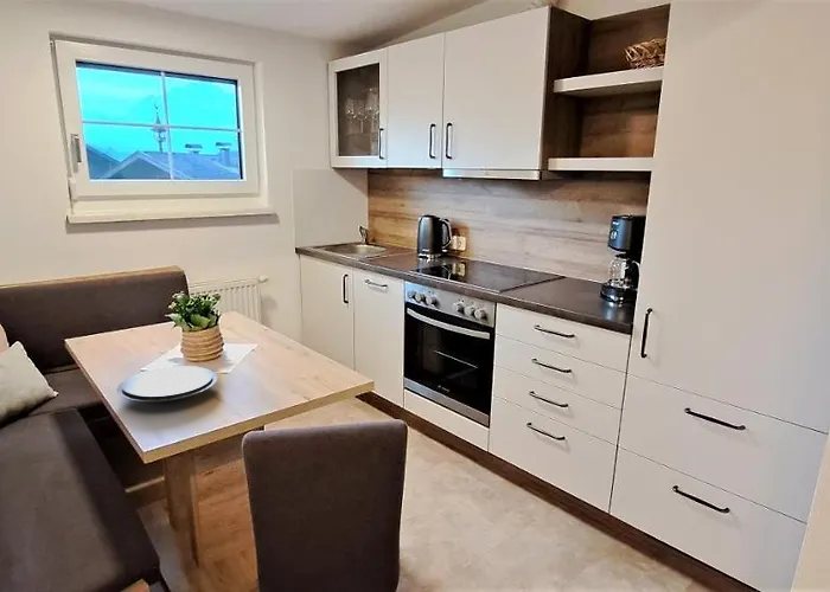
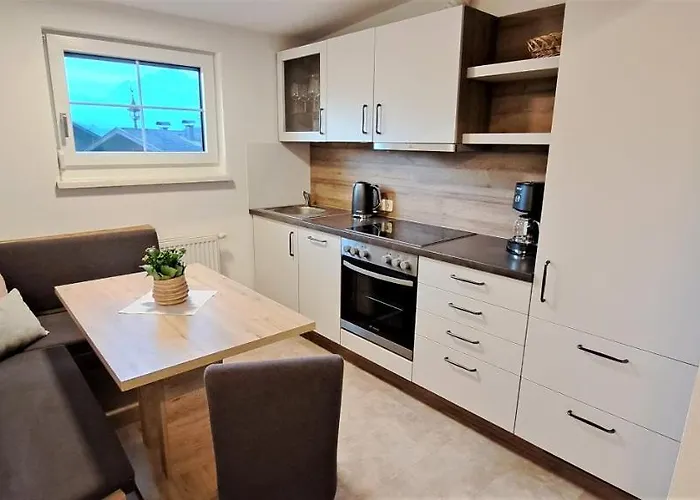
- plate [115,365,219,404]
